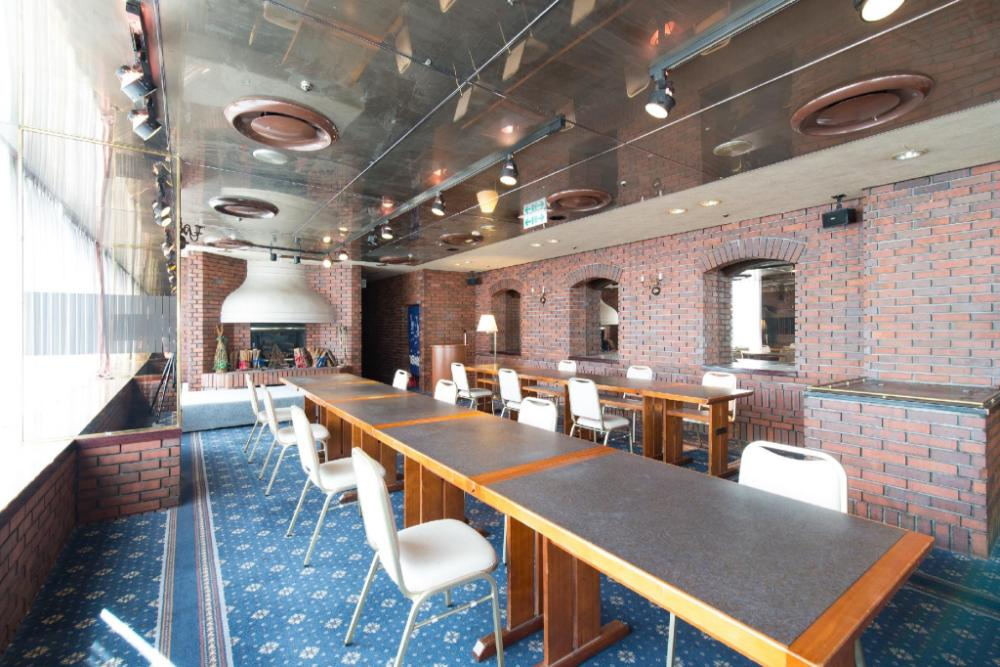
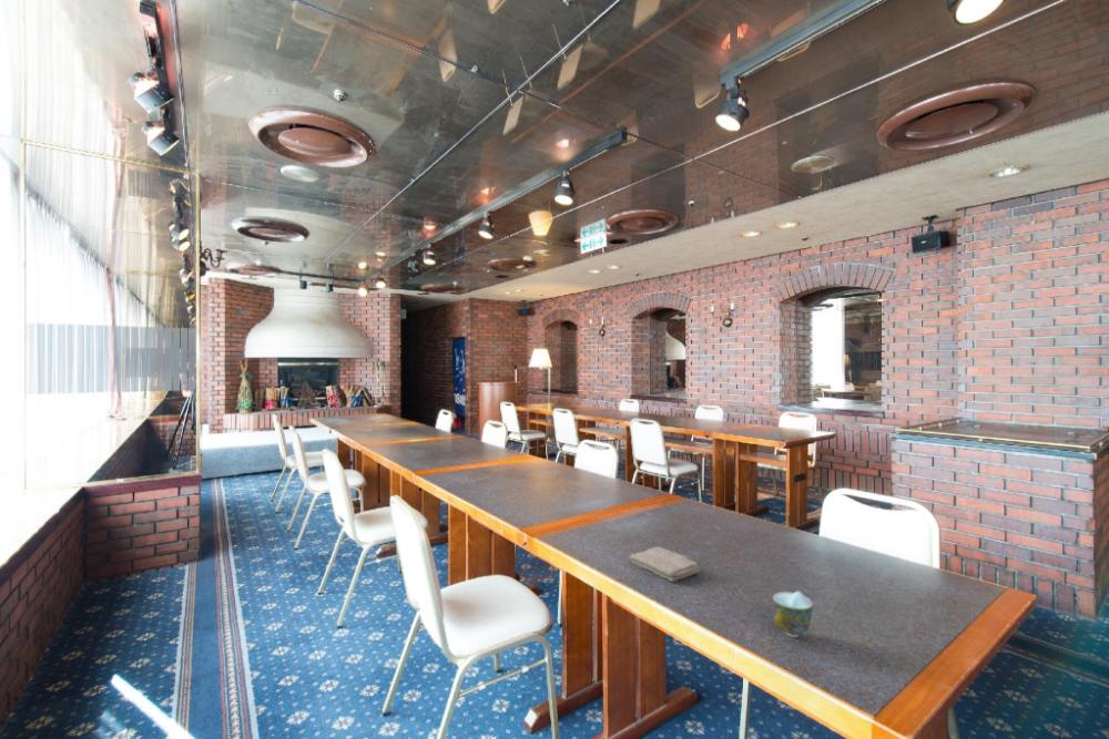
+ teacup [772,591,814,638]
+ washcloth [628,546,702,583]
